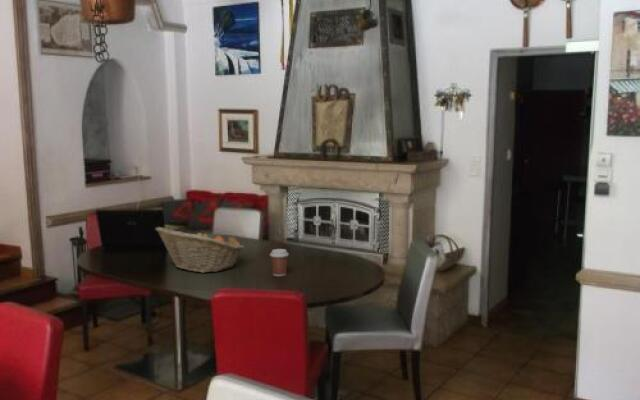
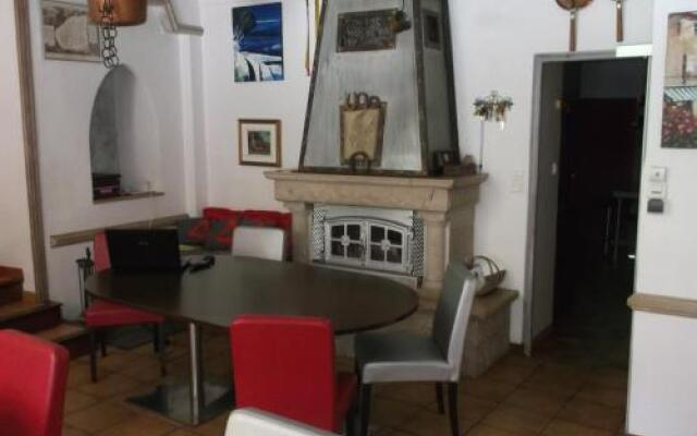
- coffee cup [269,248,290,277]
- fruit basket [154,226,245,274]
